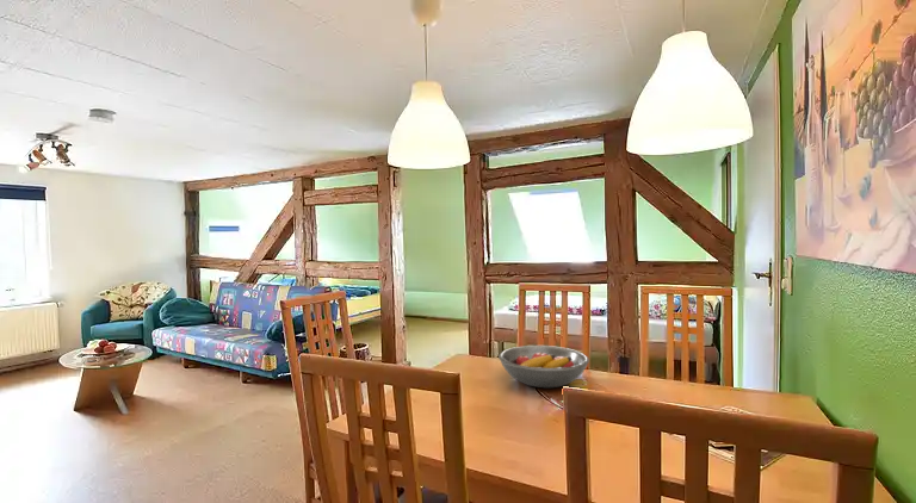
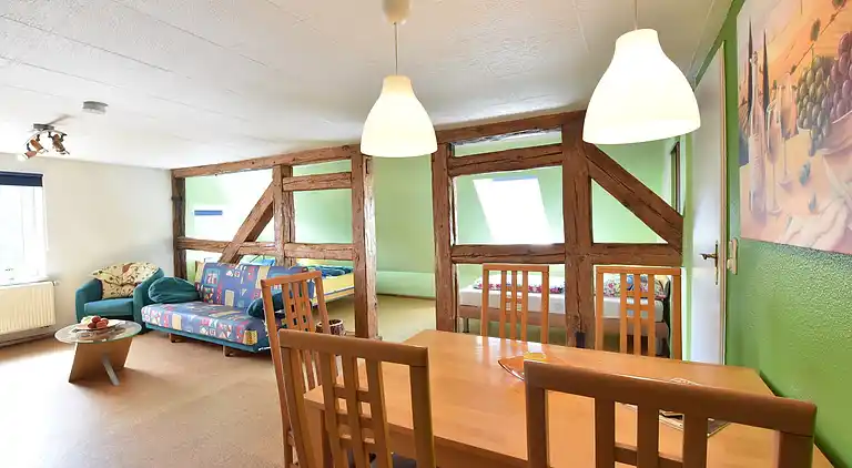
- fruit bowl [497,344,590,389]
